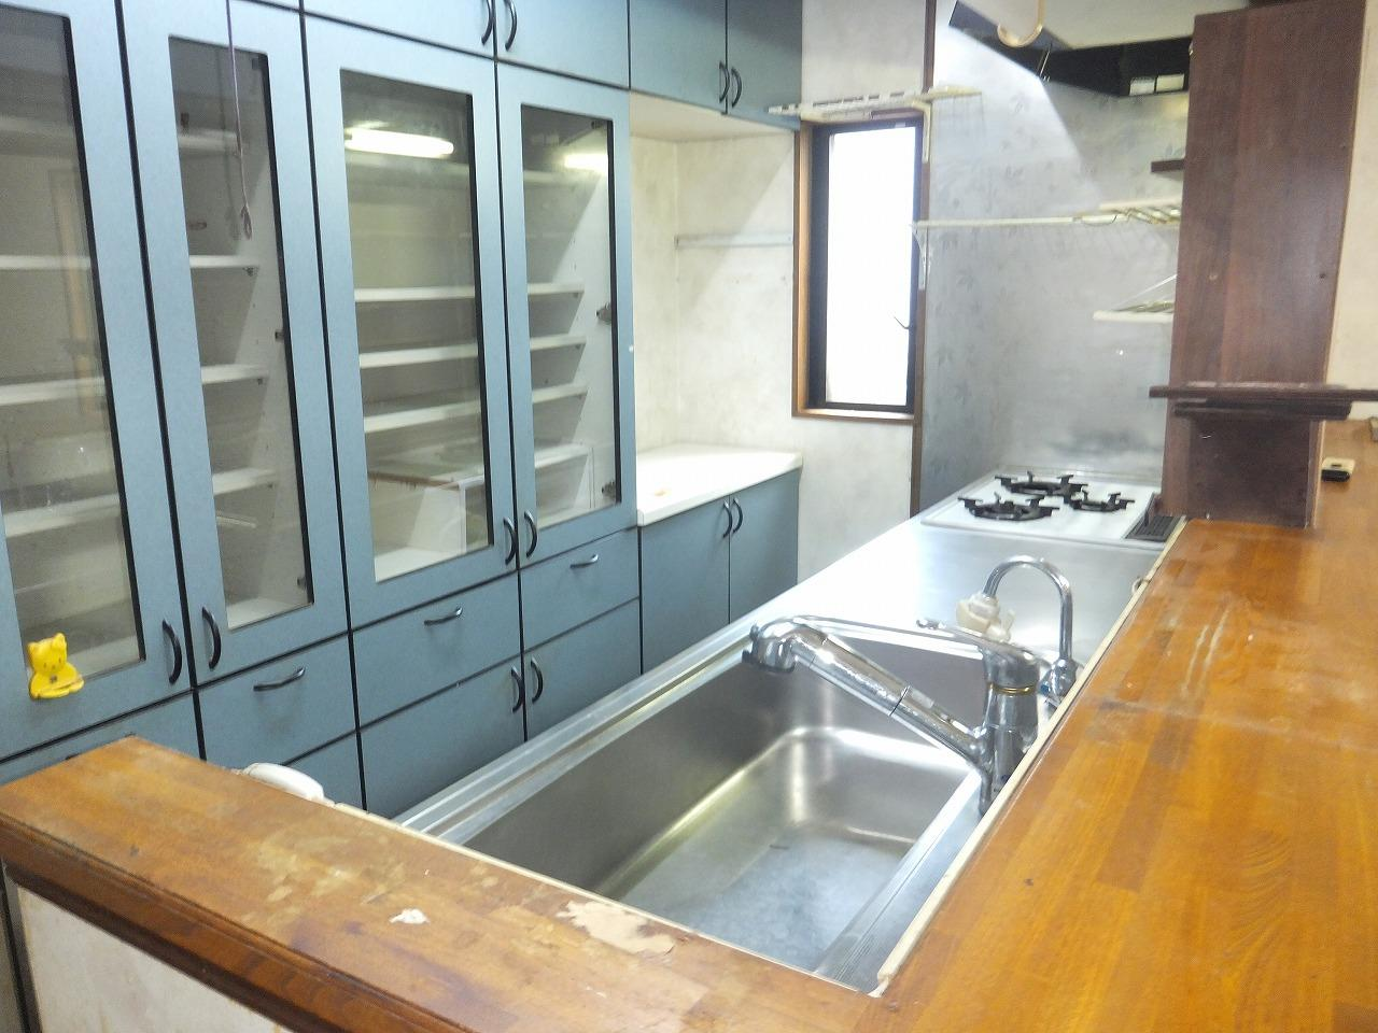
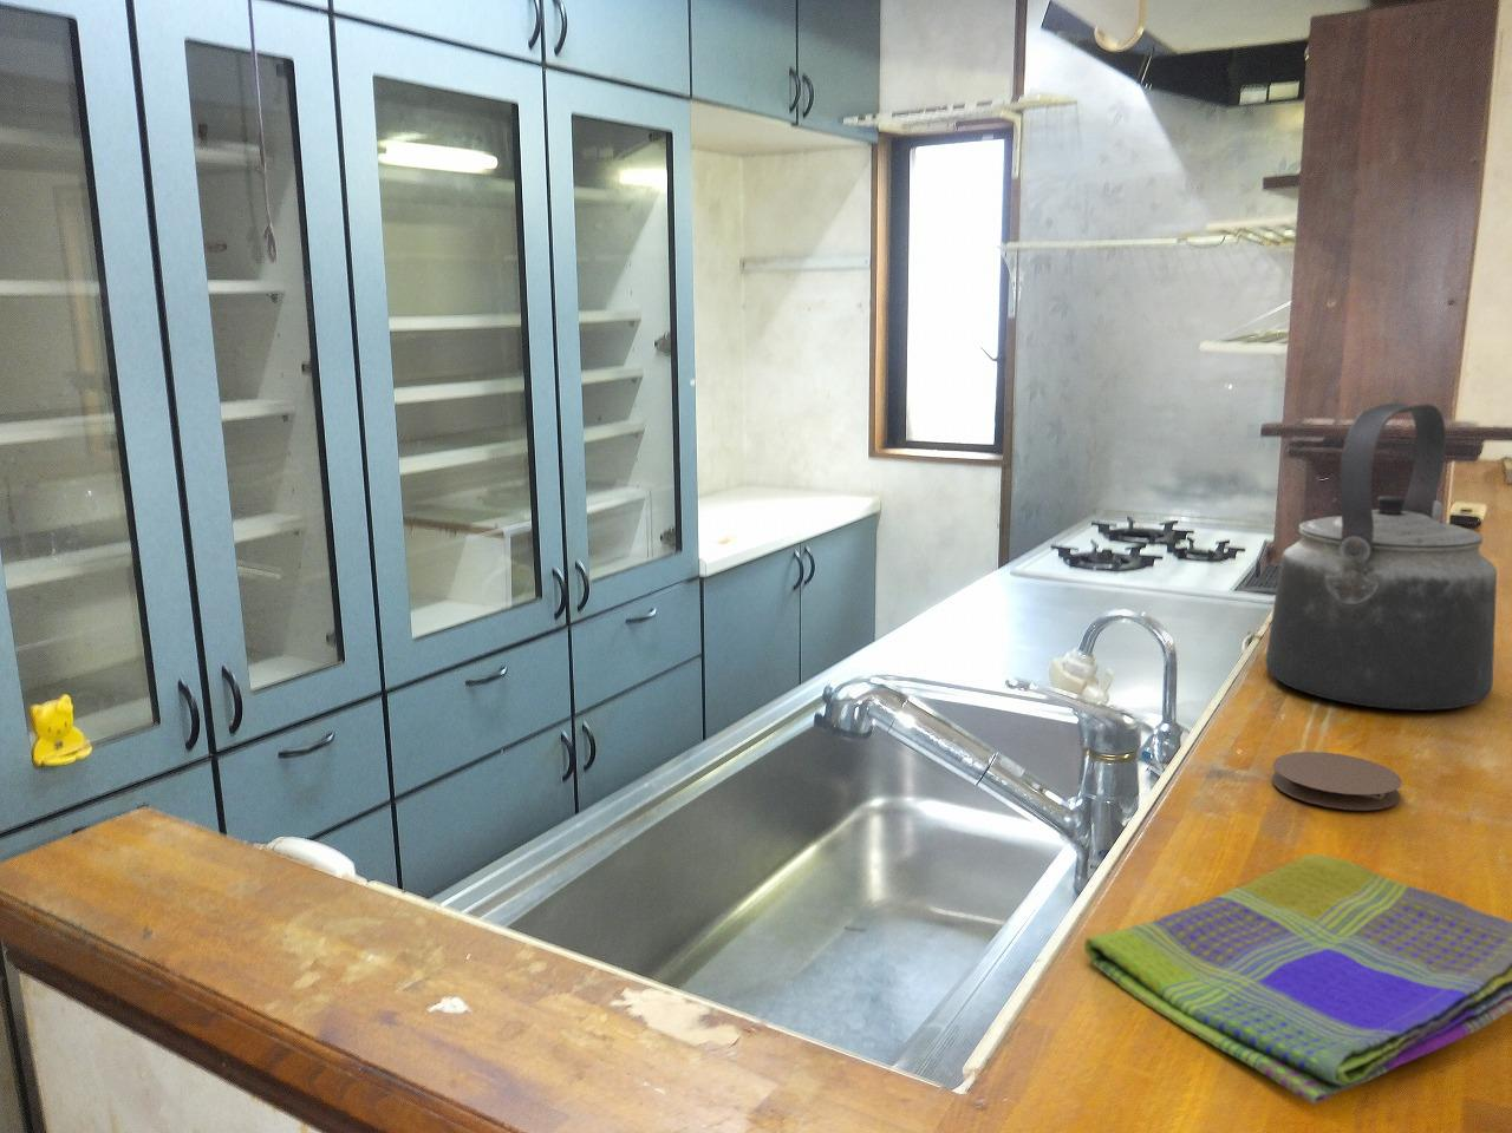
+ coaster [1272,751,1404,812]
+ kettle [1264,401,1498,712]
+ dish towel [1083,853,1512,1106]
